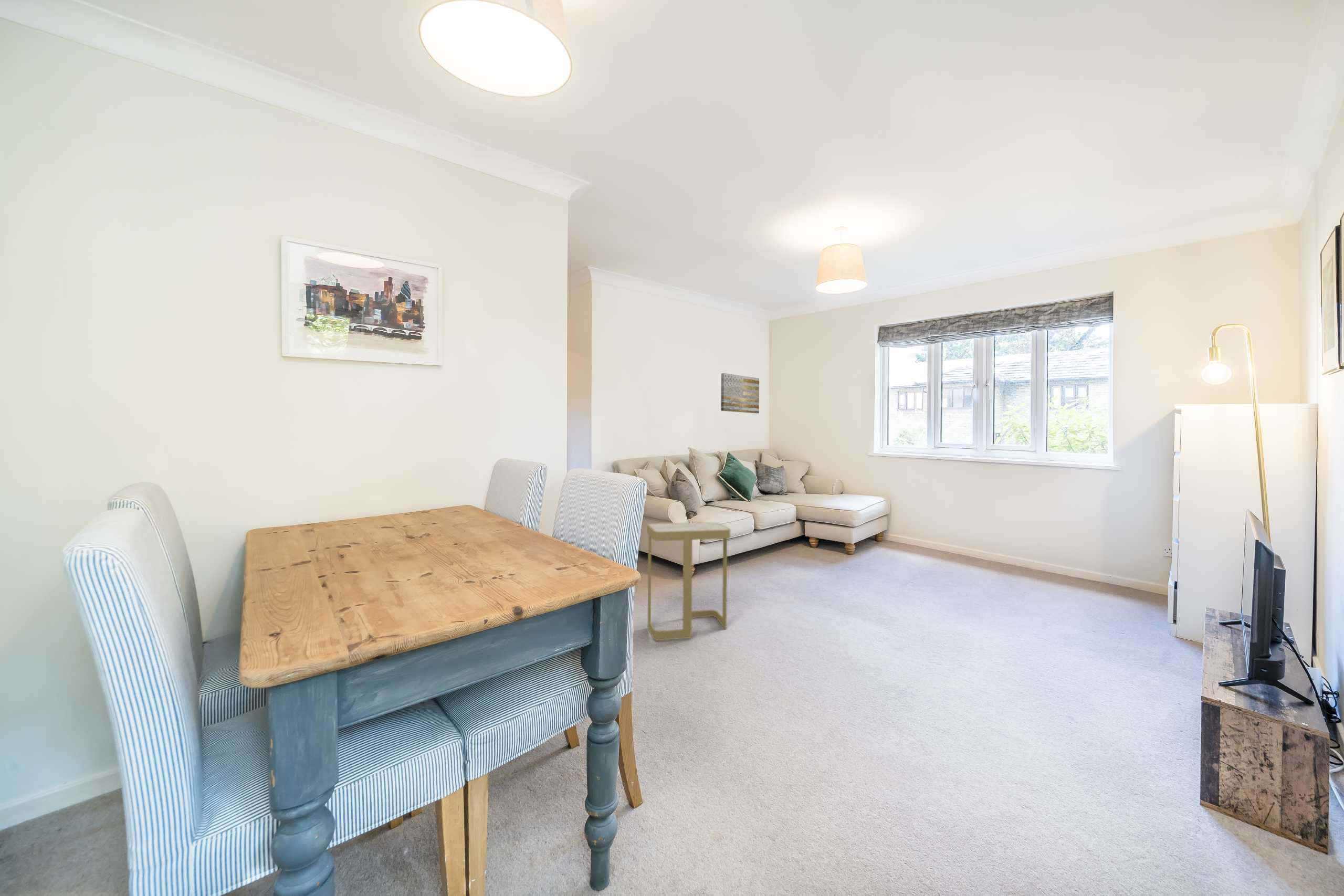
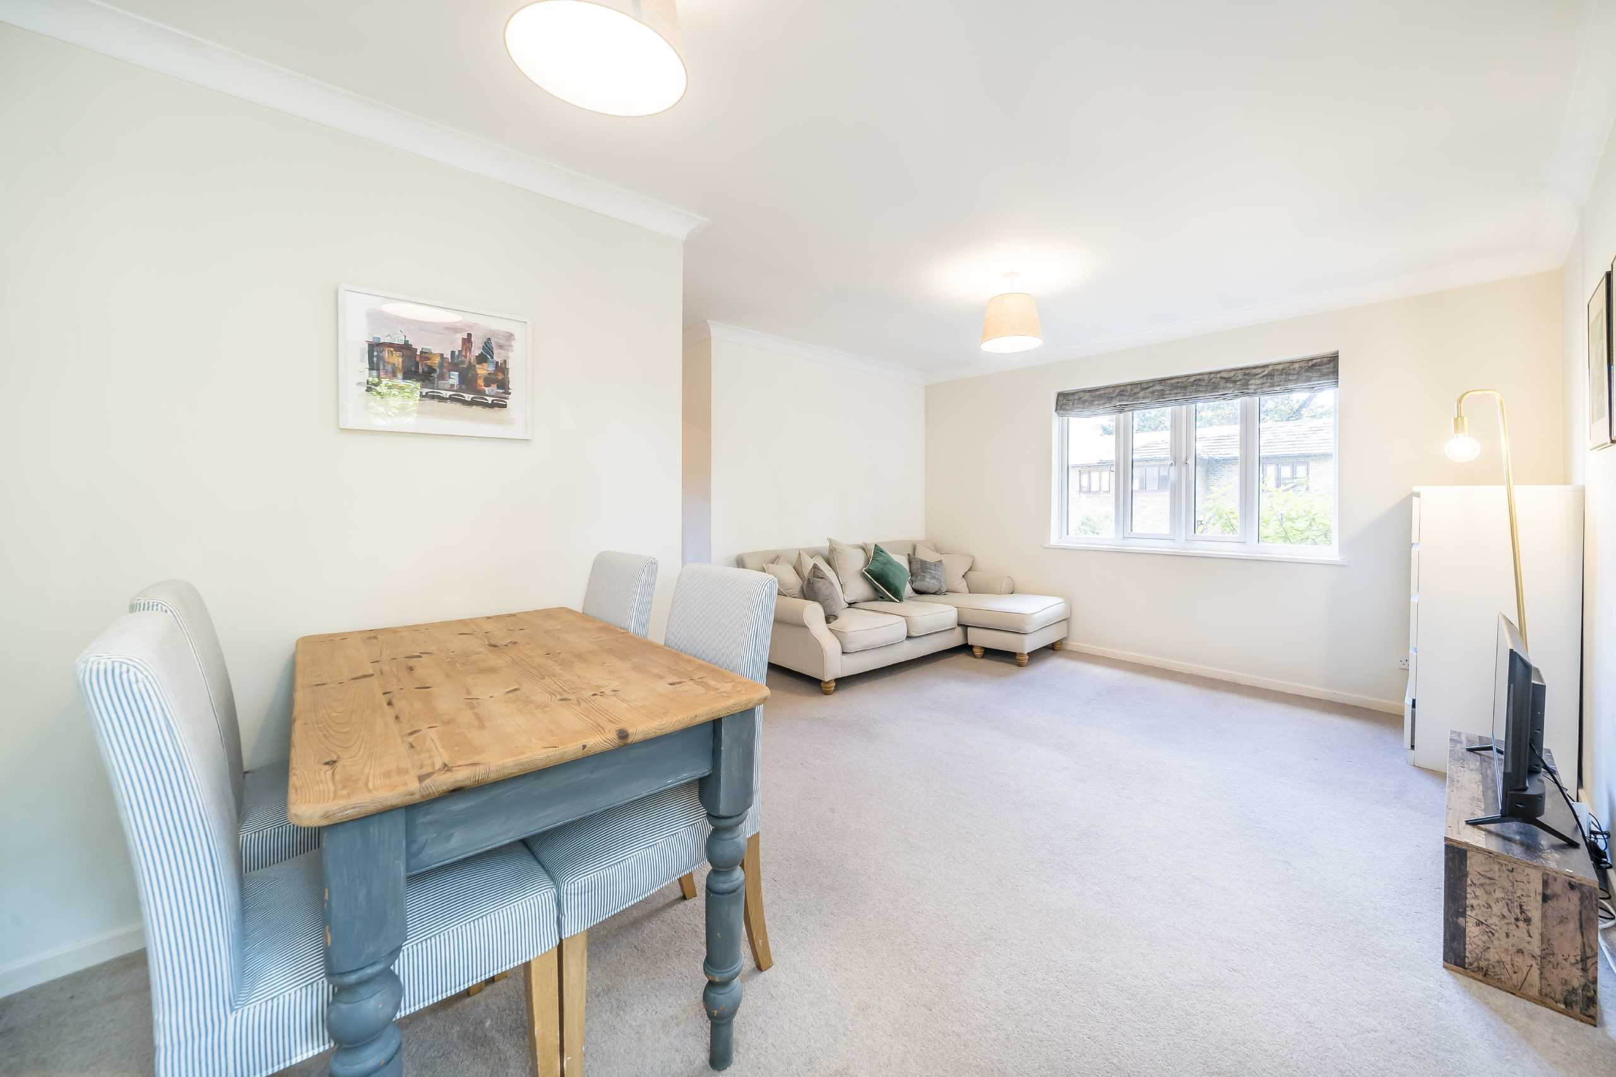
- wall art [720,373,760,414]
- side table [646,522,731,641]
